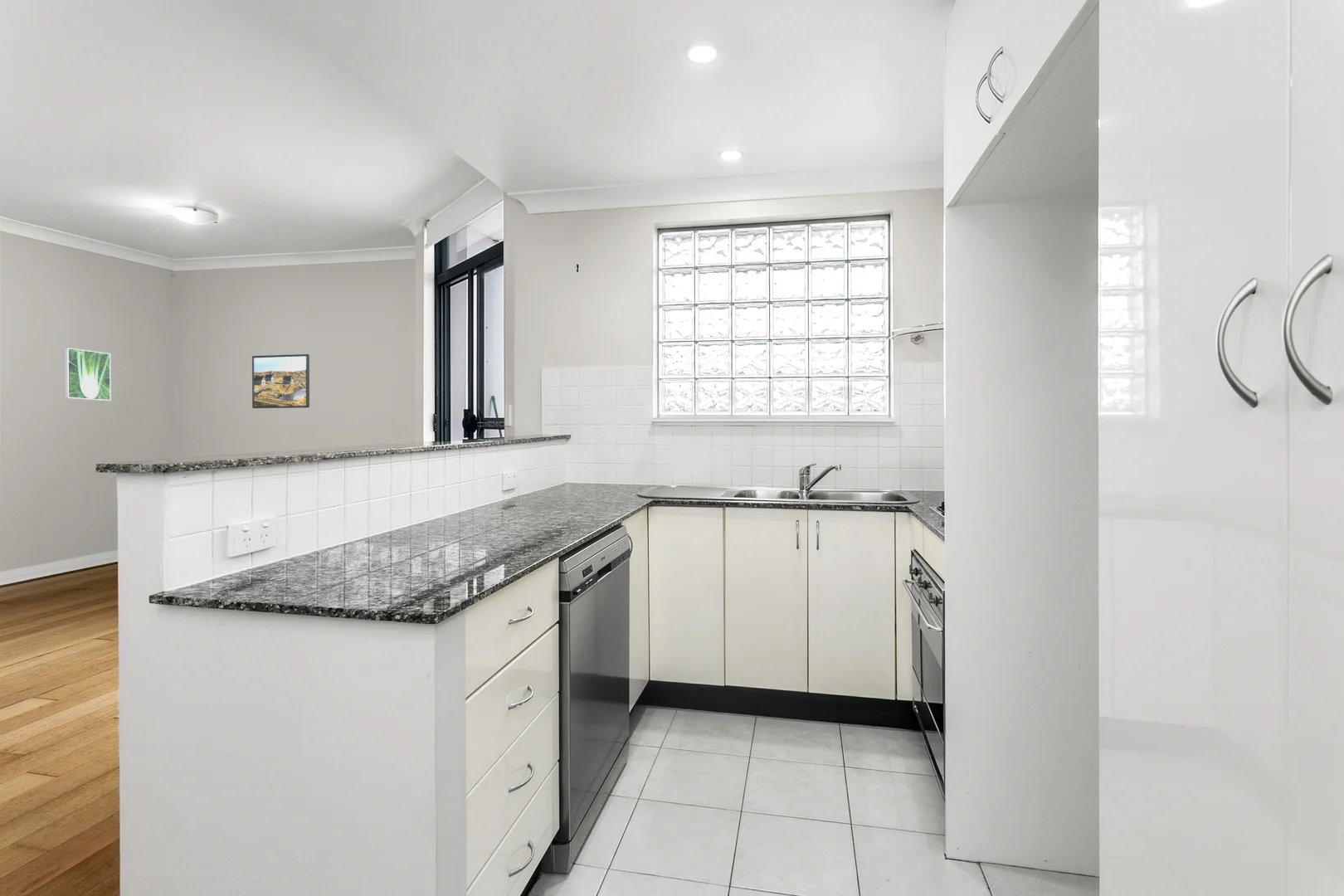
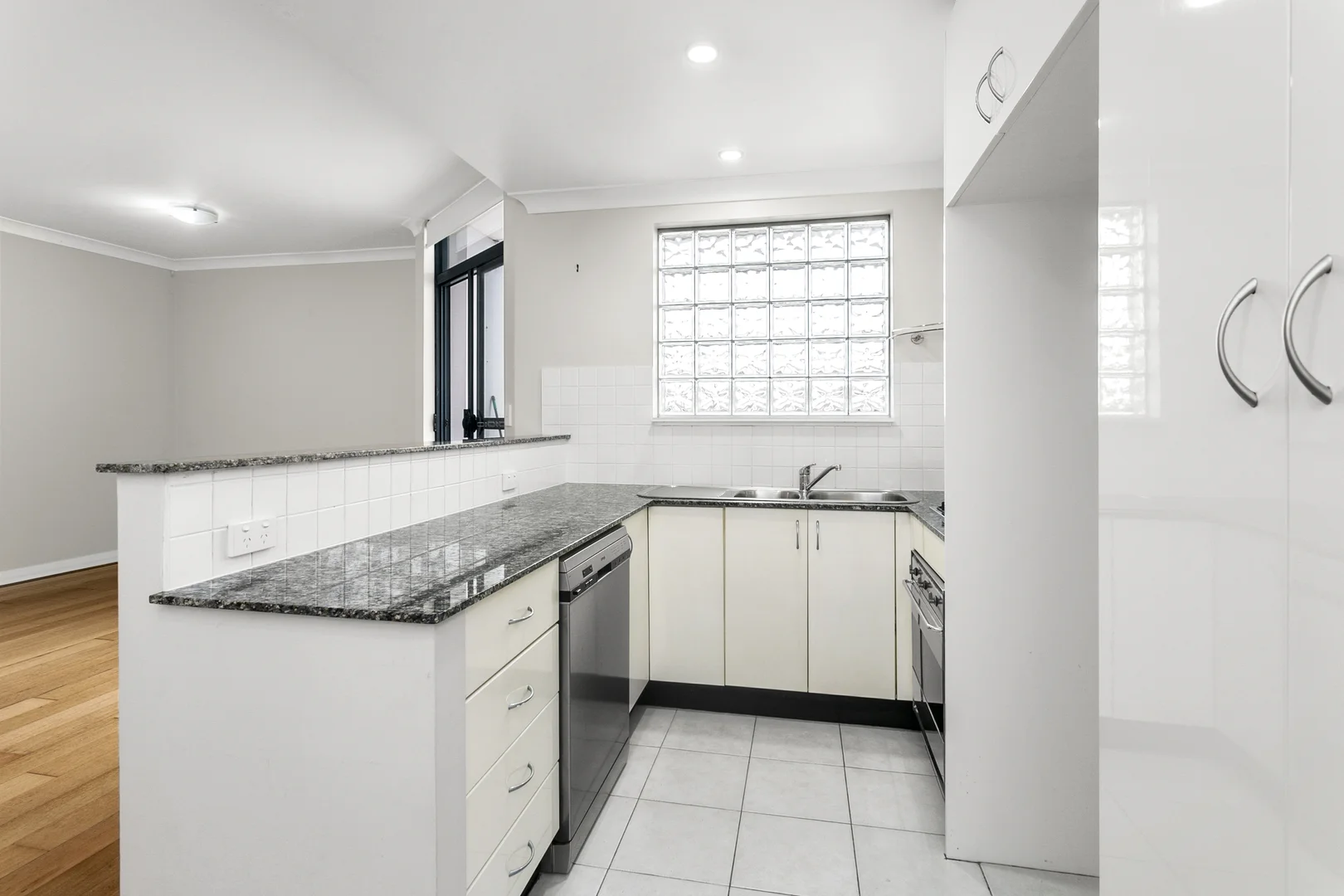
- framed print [251,353,310,409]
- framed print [64,347,111,402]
